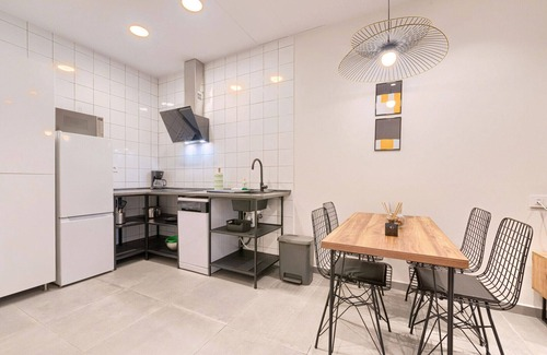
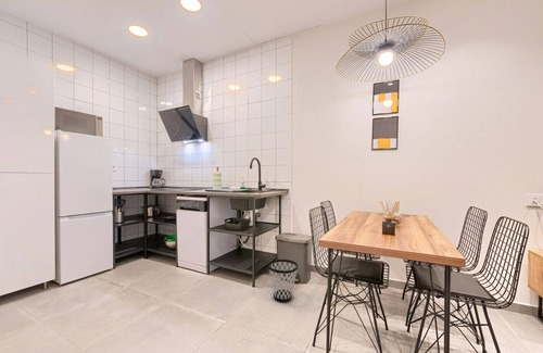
+ wastebasket [267,259,299,303]
